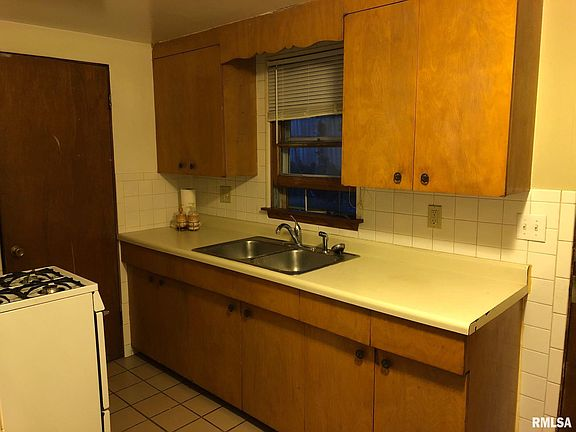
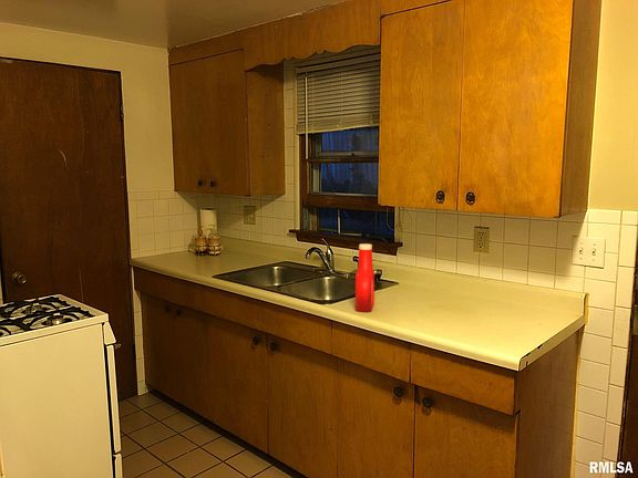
+ soap bottle [354,242,375,313]
